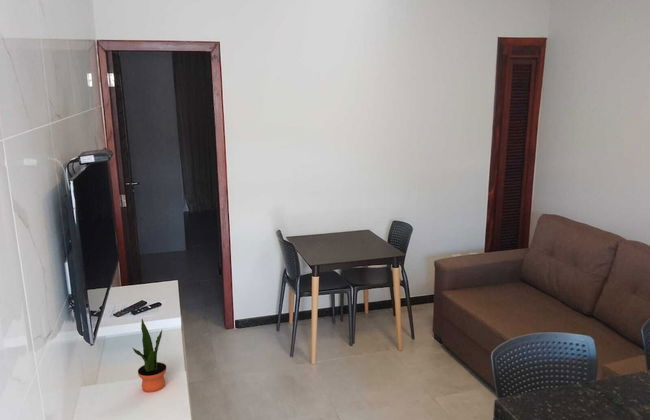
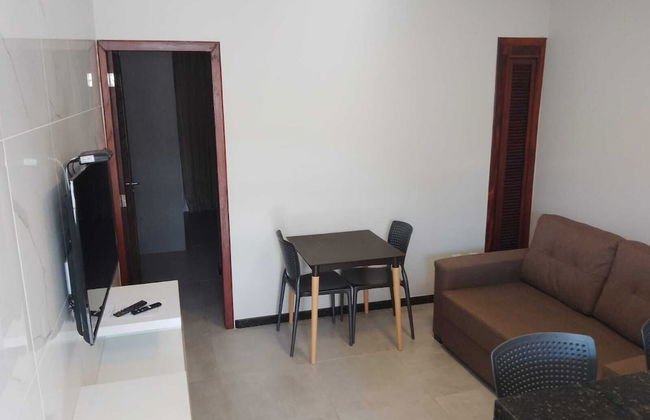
- potted plant [132,318,167,394]
